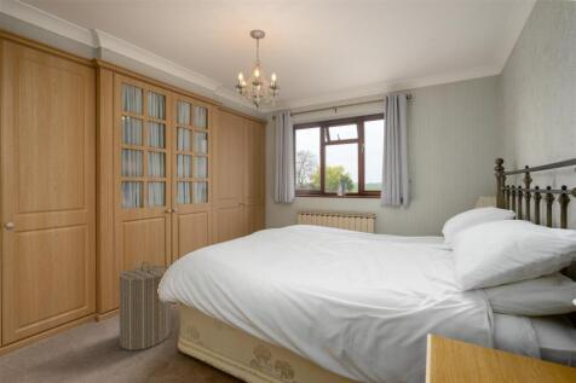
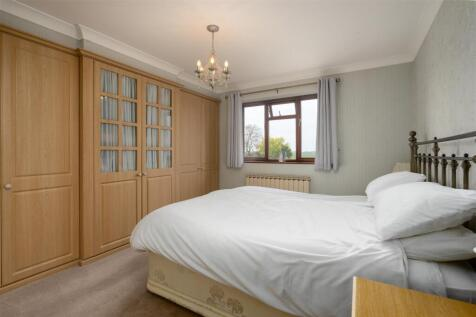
- laundry hamper [117,260,172,352]
